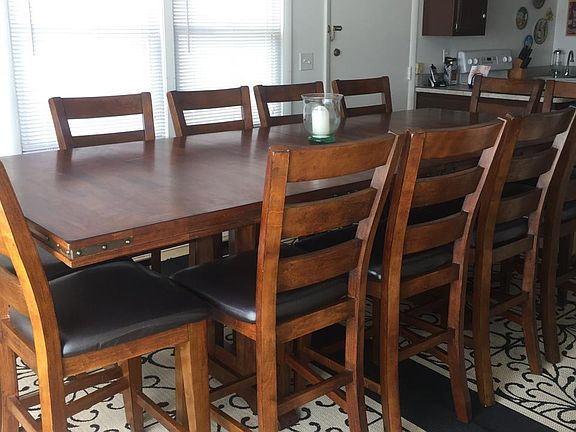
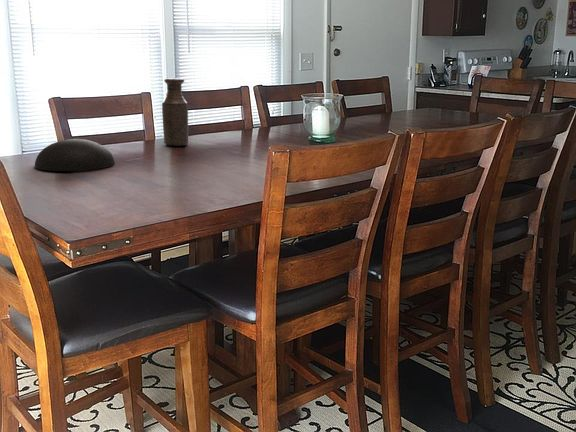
+ bottle [161,77,189,147]
+ bowl [34,138,116,172]
